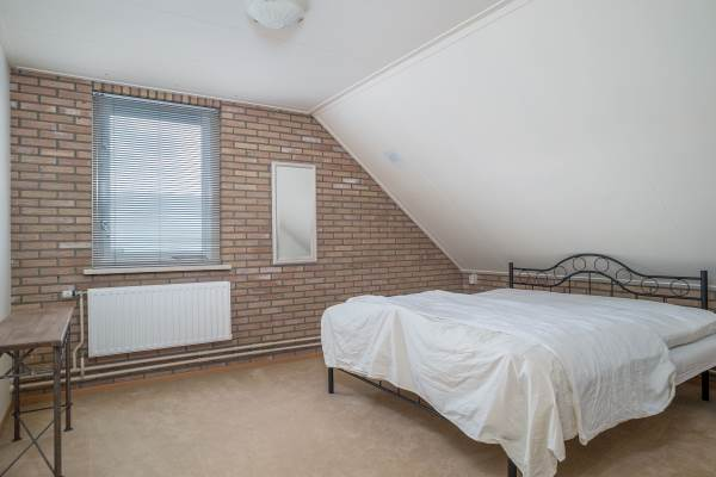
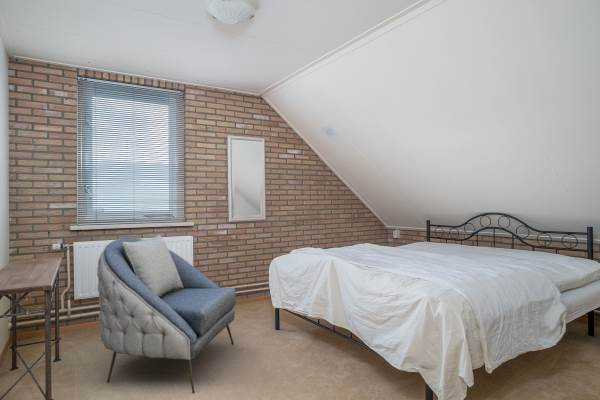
+ armchair [96,234,237,394]
